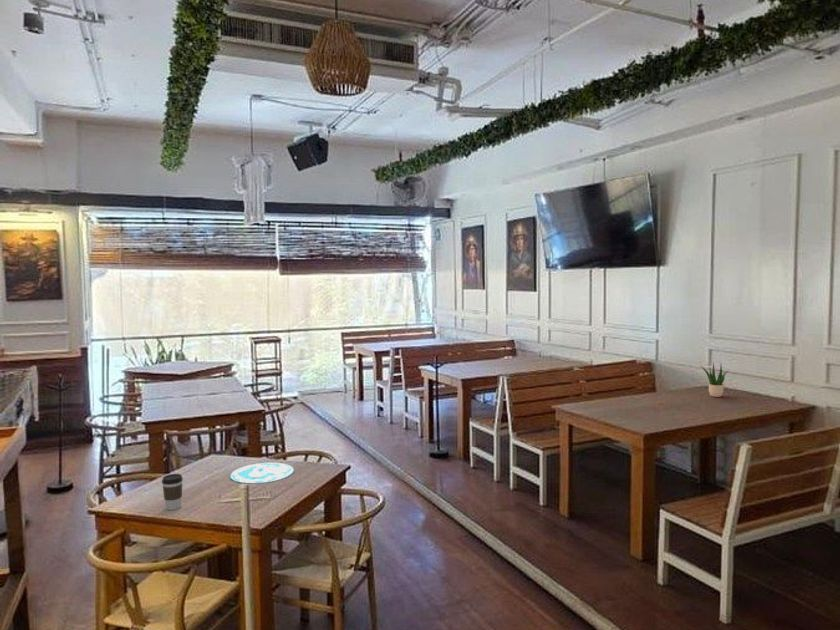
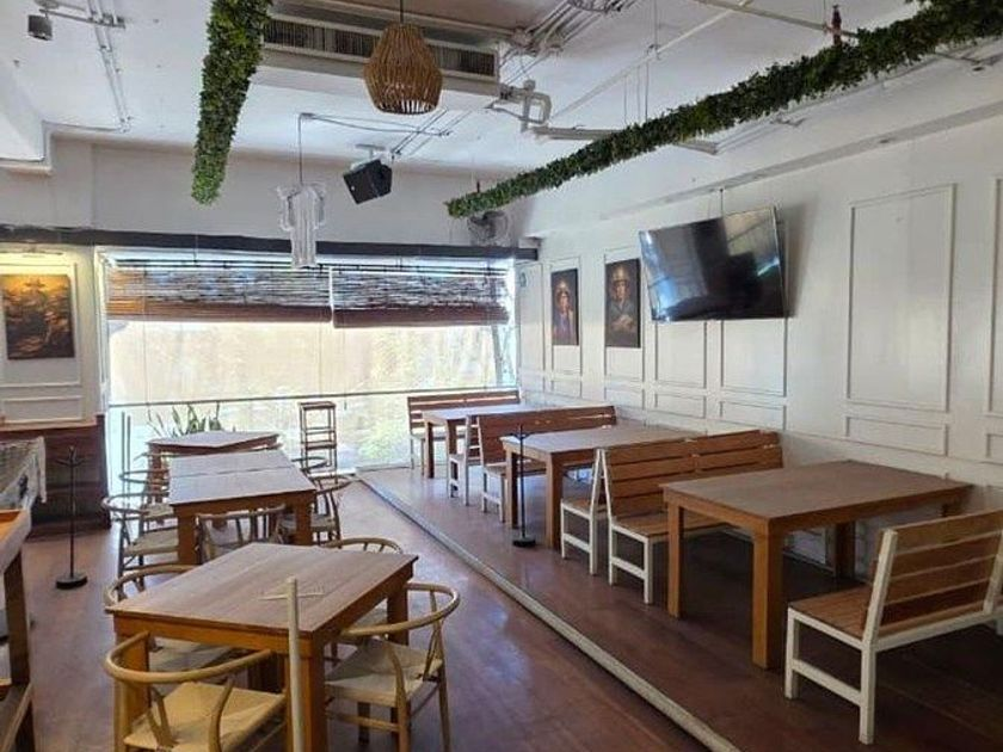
- plate [229,462,295,484]
- potted plant [699,361,730,398]
- coffee cup [161,473,184,511]
